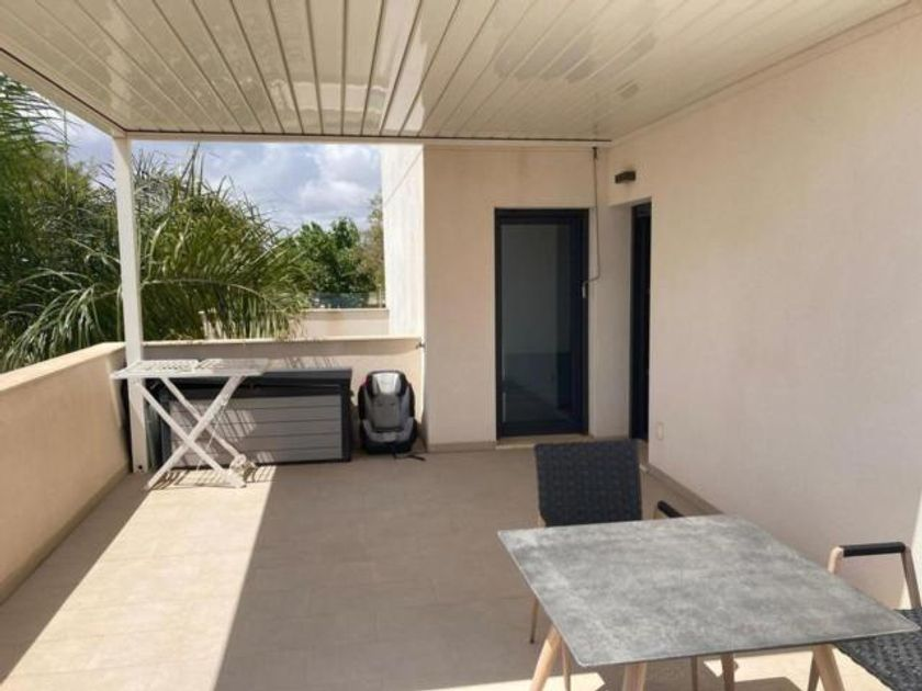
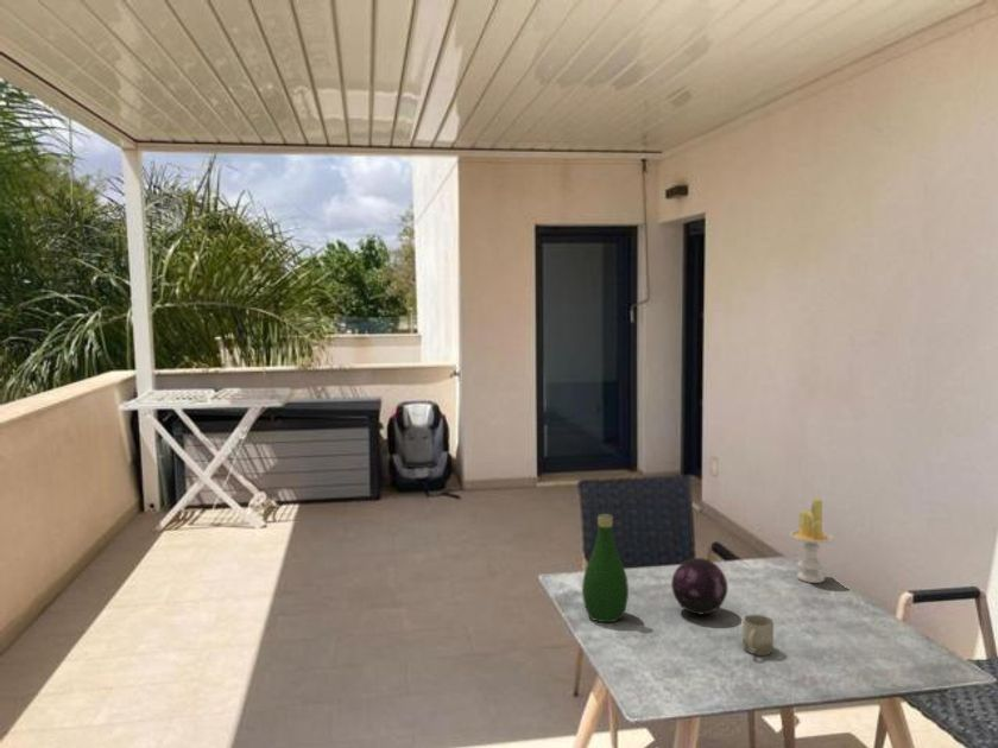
+ cup [741,614,775,657]
+ candle [789,496,835,584]
+ decorative orb [670,557,729,615]
+ bottle [581,513,630,623]
